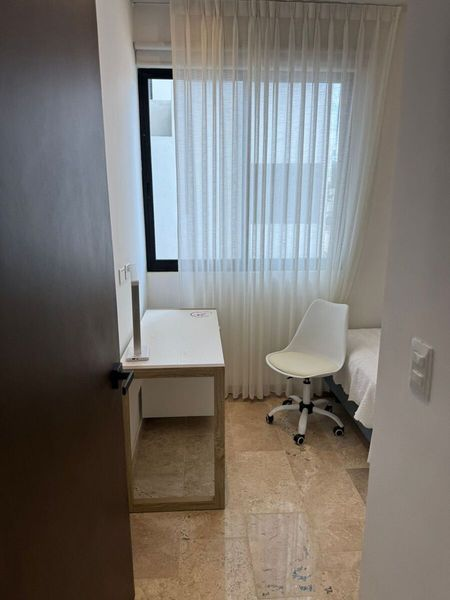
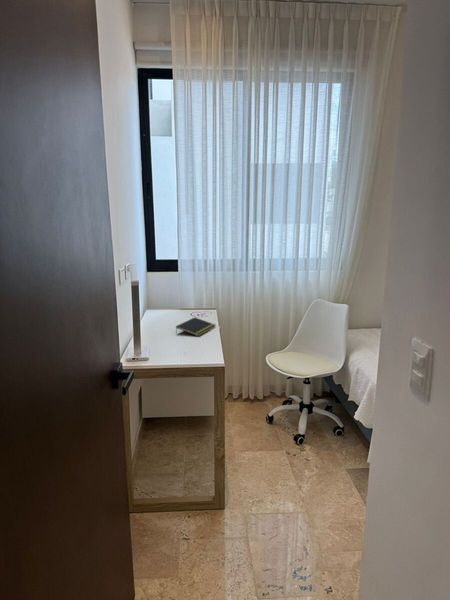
+ notepad [175,316,217,337]
